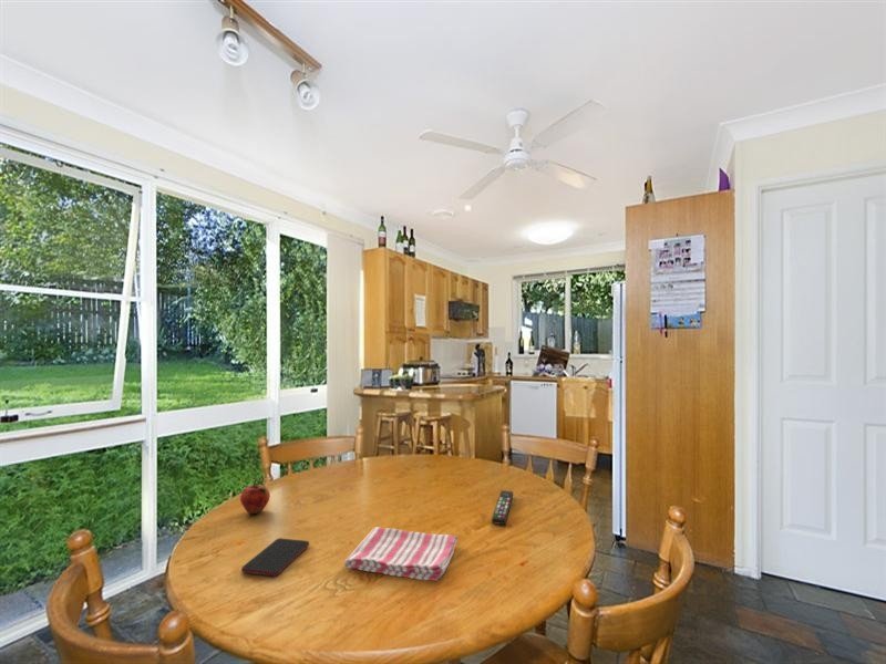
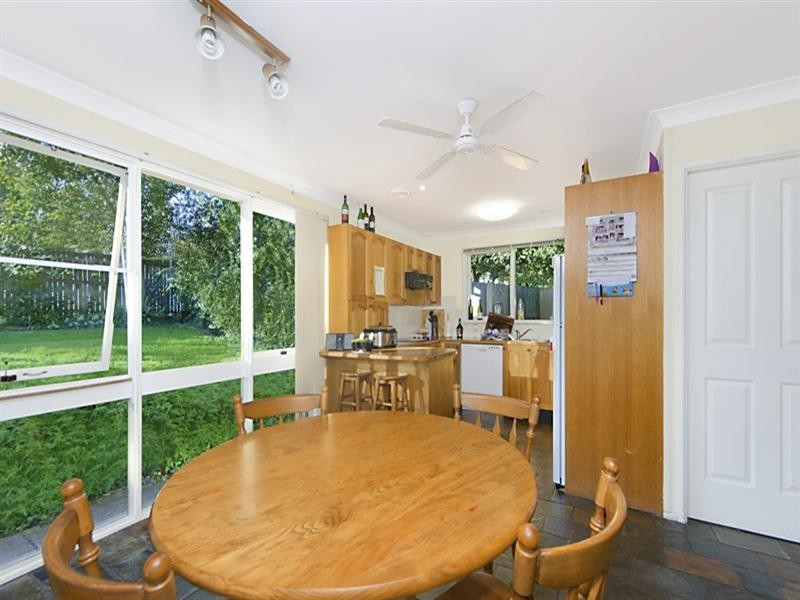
- smartphone [240,537,310,578]
- fruit [239,478,271,515]
- remote control [491,489,514,526]
- dish towel [343,526,459,582]
